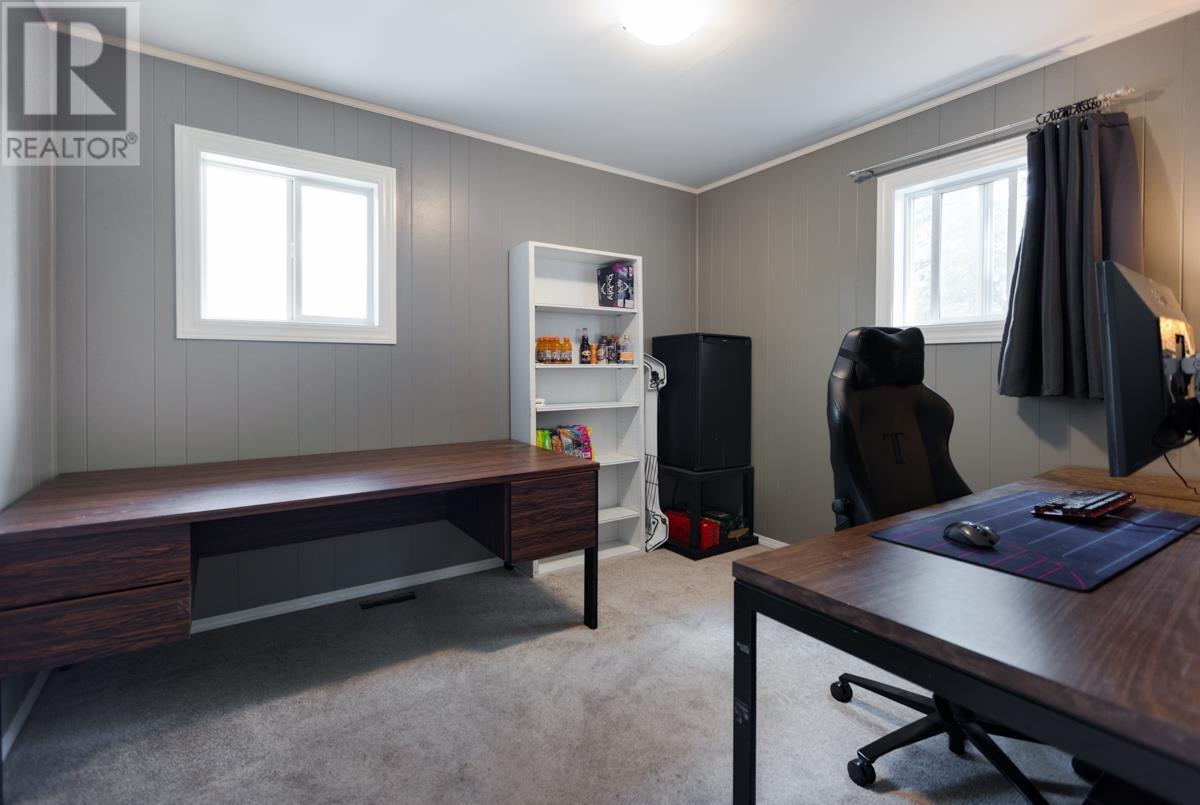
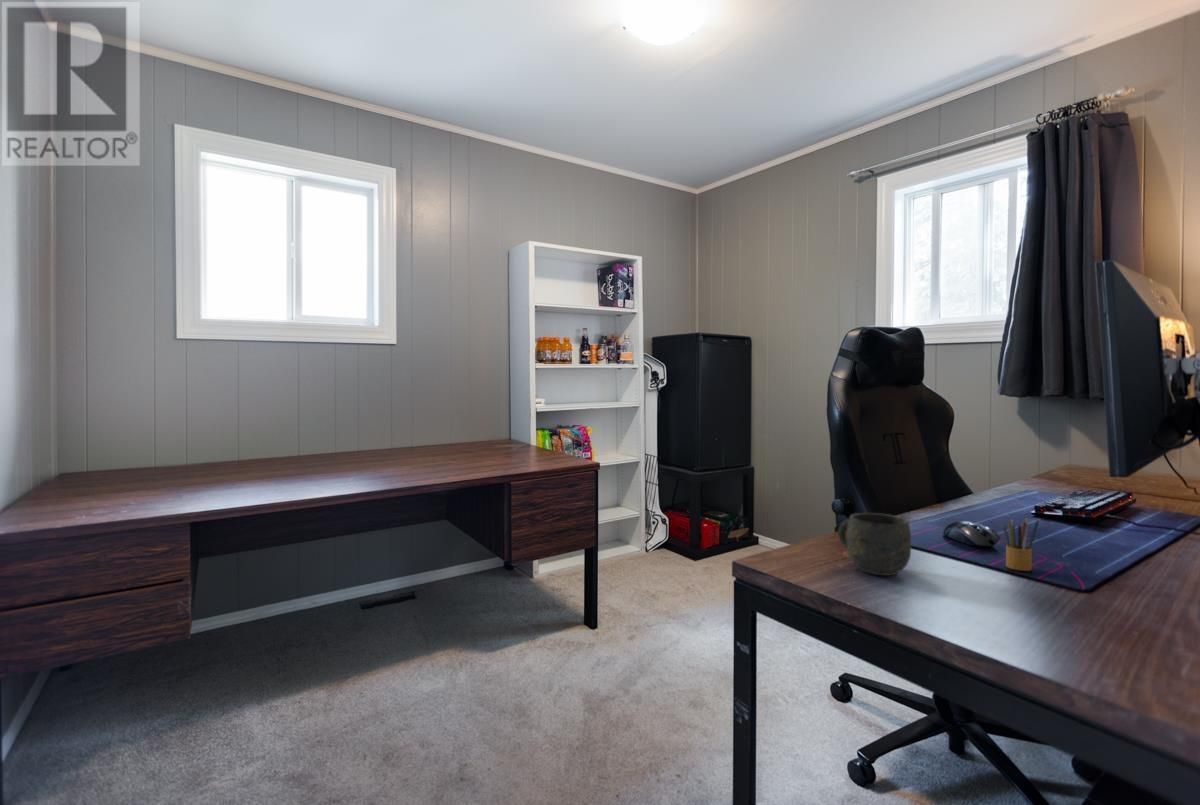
+ pencil box [1002,514,1040,572]
+ mug [837,512,912,576]
